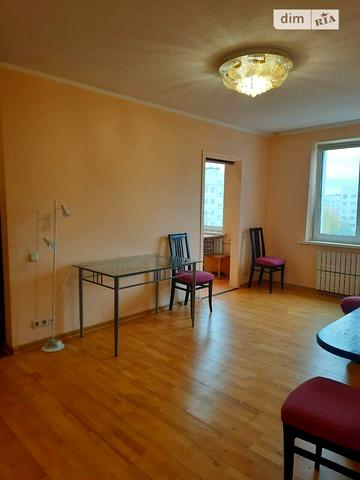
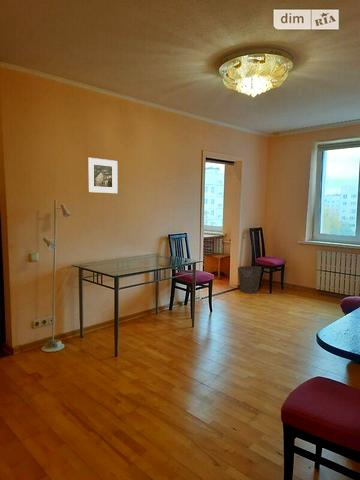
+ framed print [87,157,118,194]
+ waste bin [237,265,263,294]
